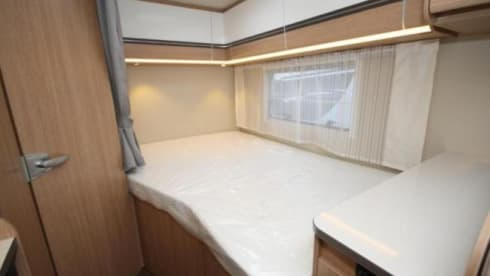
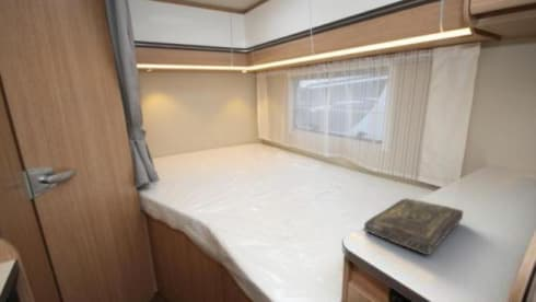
+ book [363,197,464,257]
